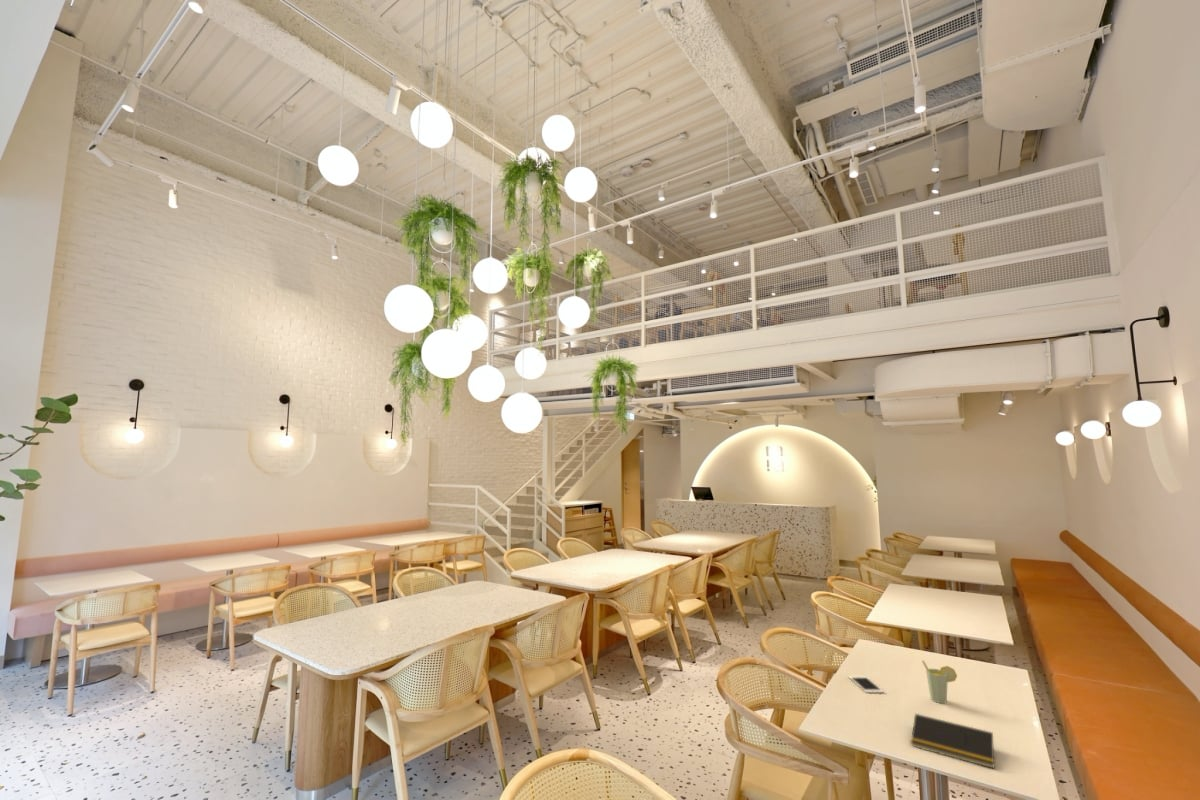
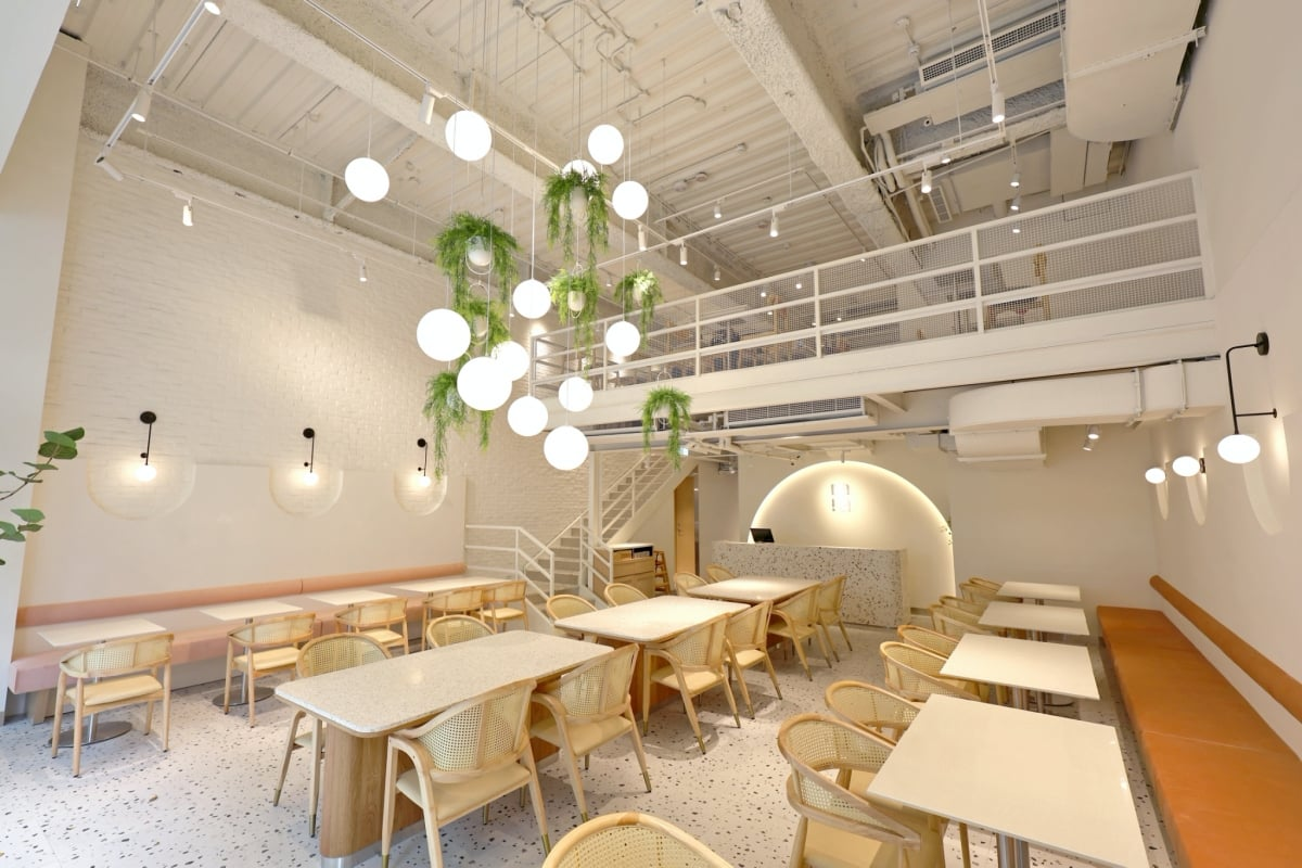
- cell phone [847,675,885,694]
- cup [921,660,958,704]
- notepad [910,713,995,770]
